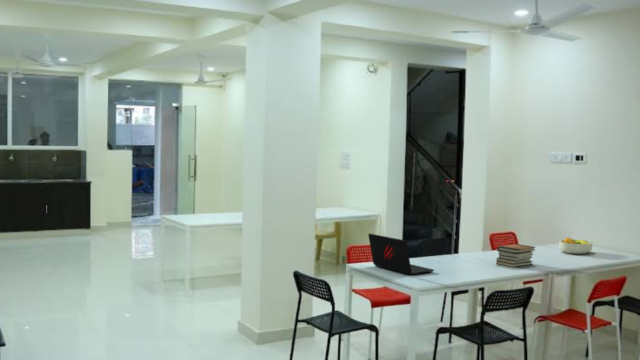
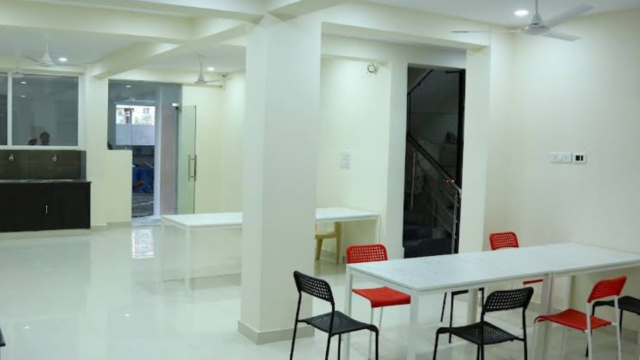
- book stack [495,243,537,268]
- laptop [367,232,435,276]
- fruit bowl [558,237,594,255]
